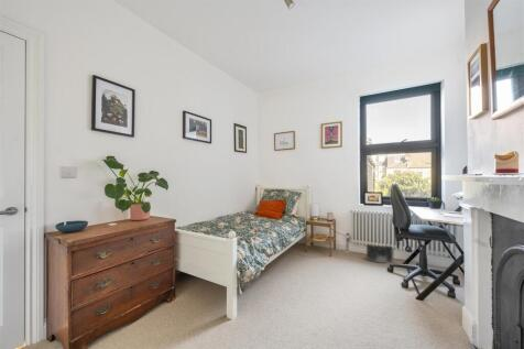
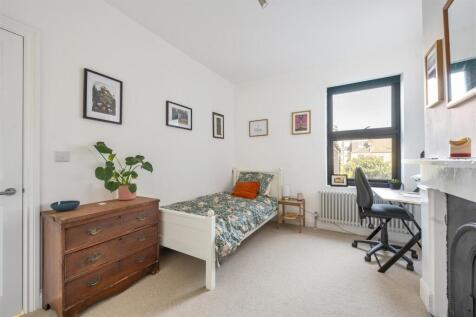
- saddlebag [364,243,395,264]
